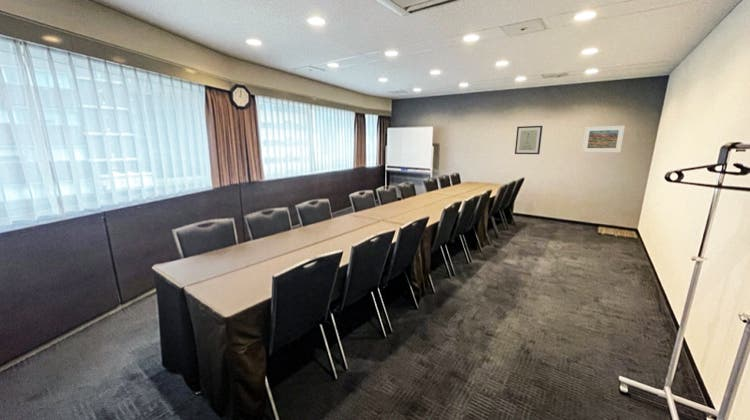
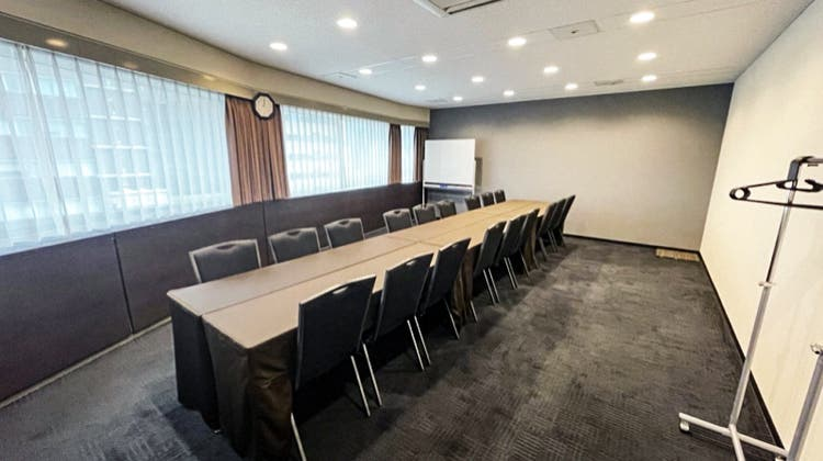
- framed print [581,124,626,153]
- wall art [514,125,544,155]
